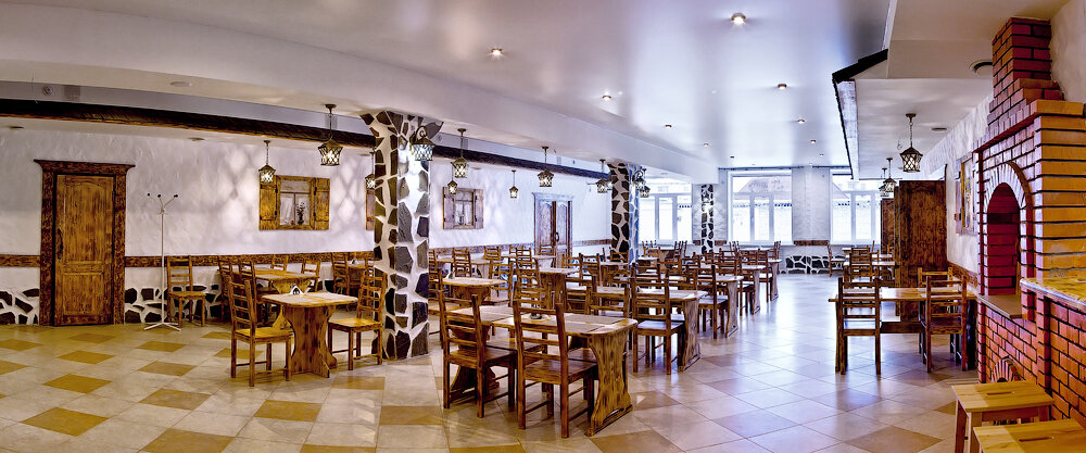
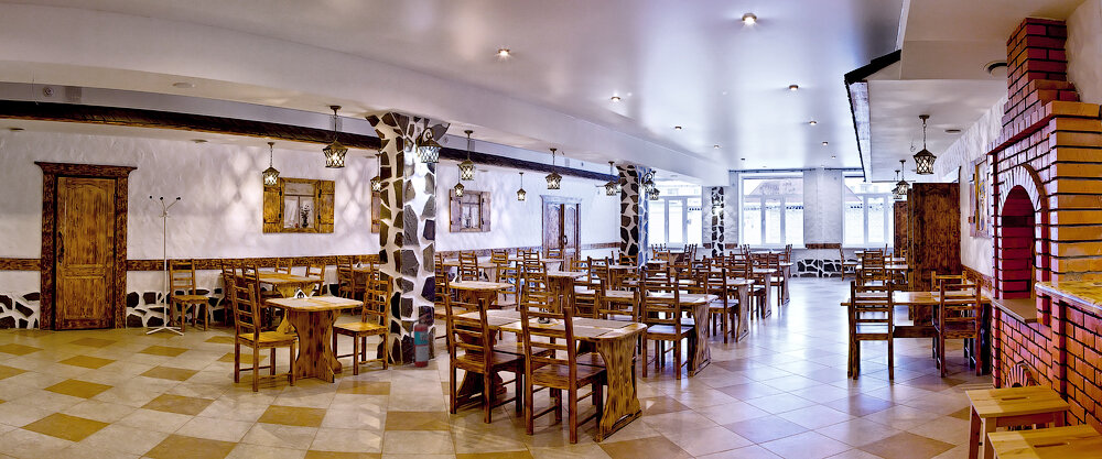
+ fire extinguisher [408,313,432,368]
